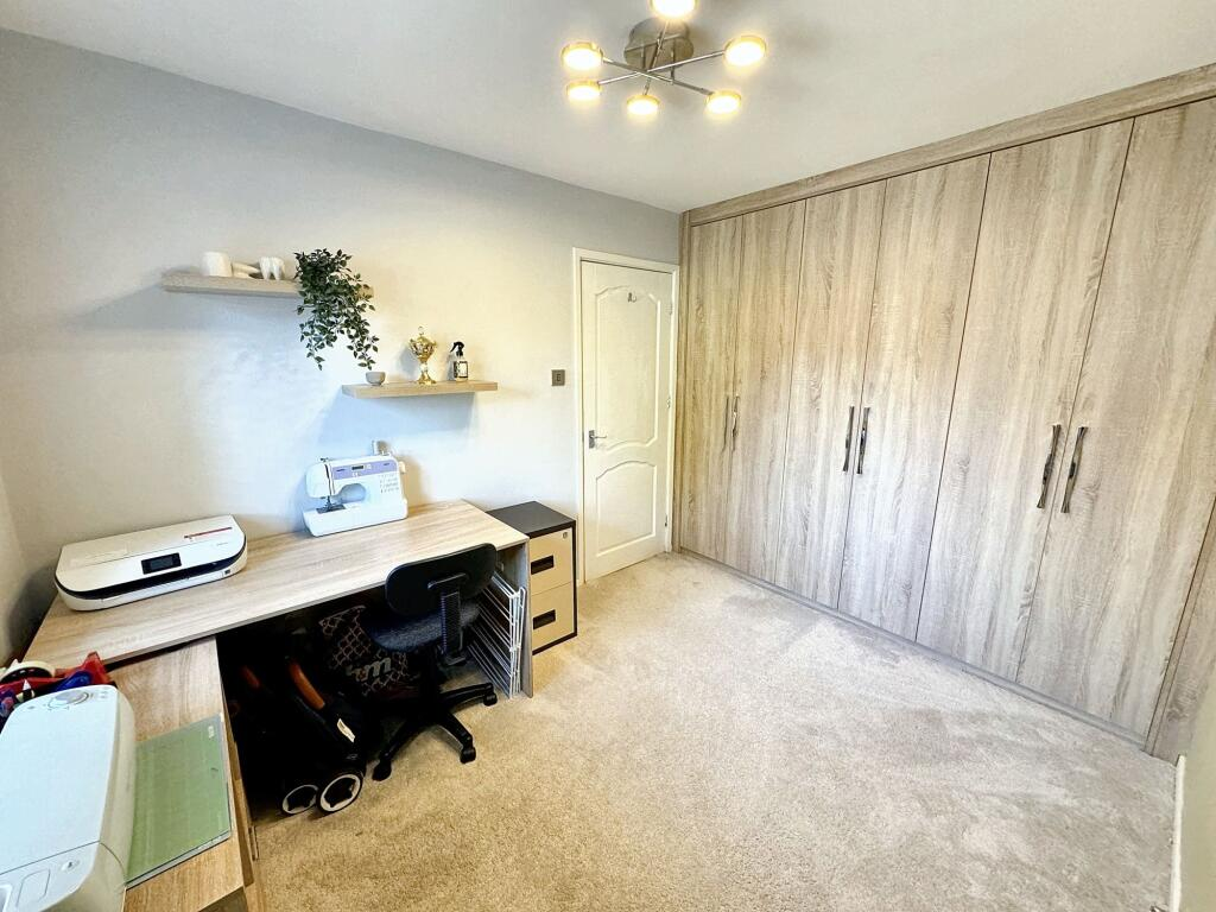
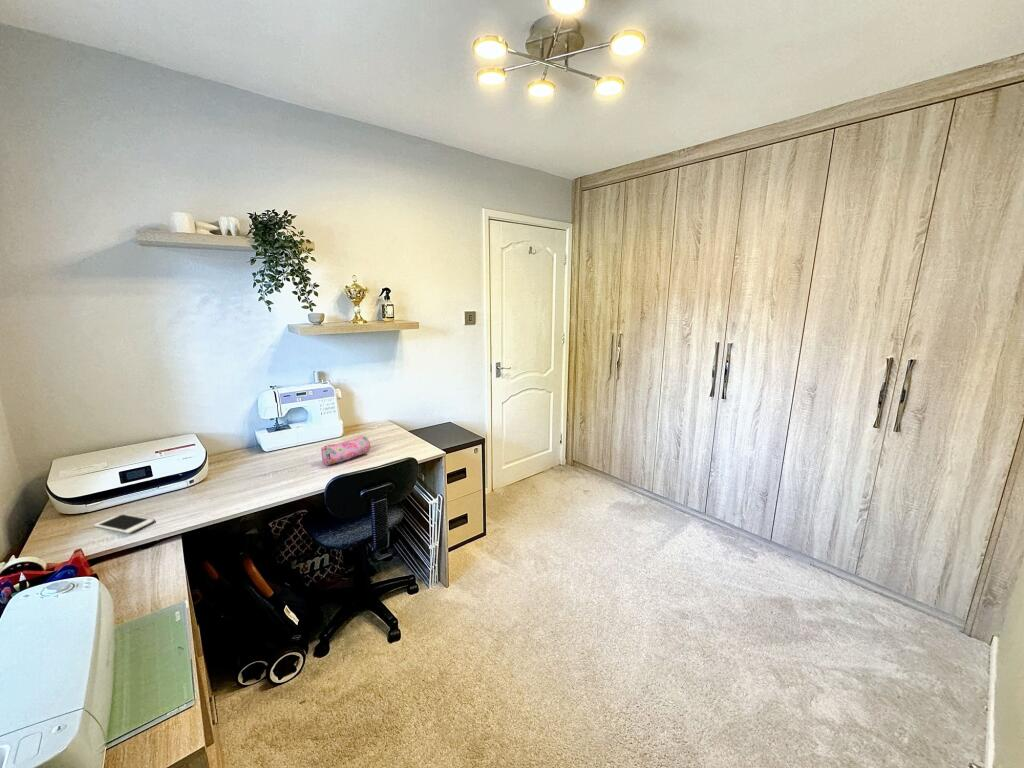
+ cell phone [93,513,155,534]
+ pencil case [320,435,371,466]
